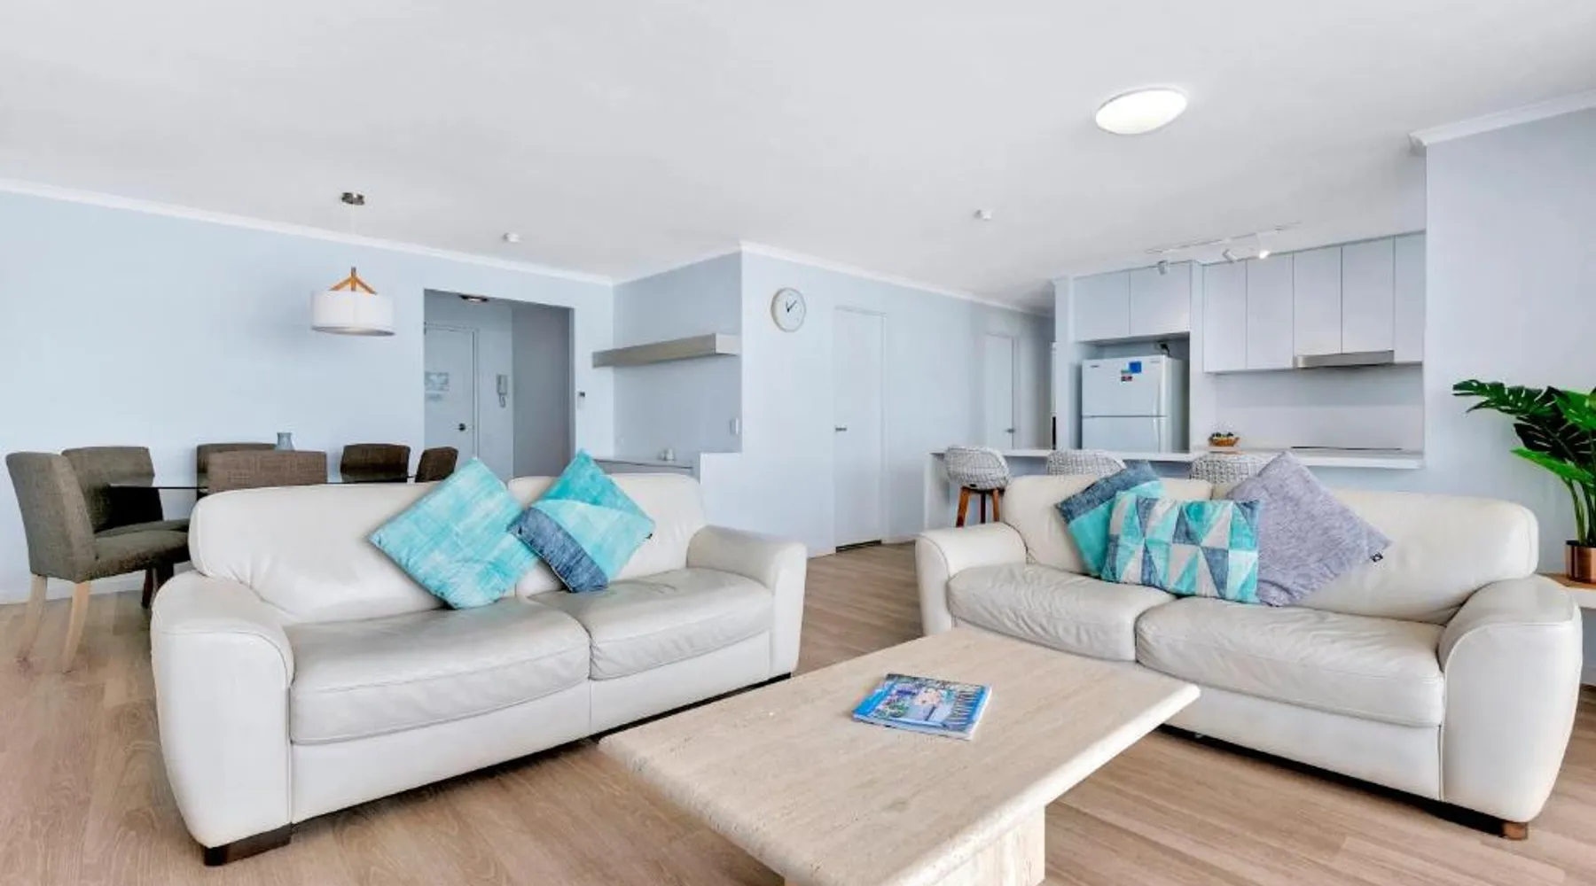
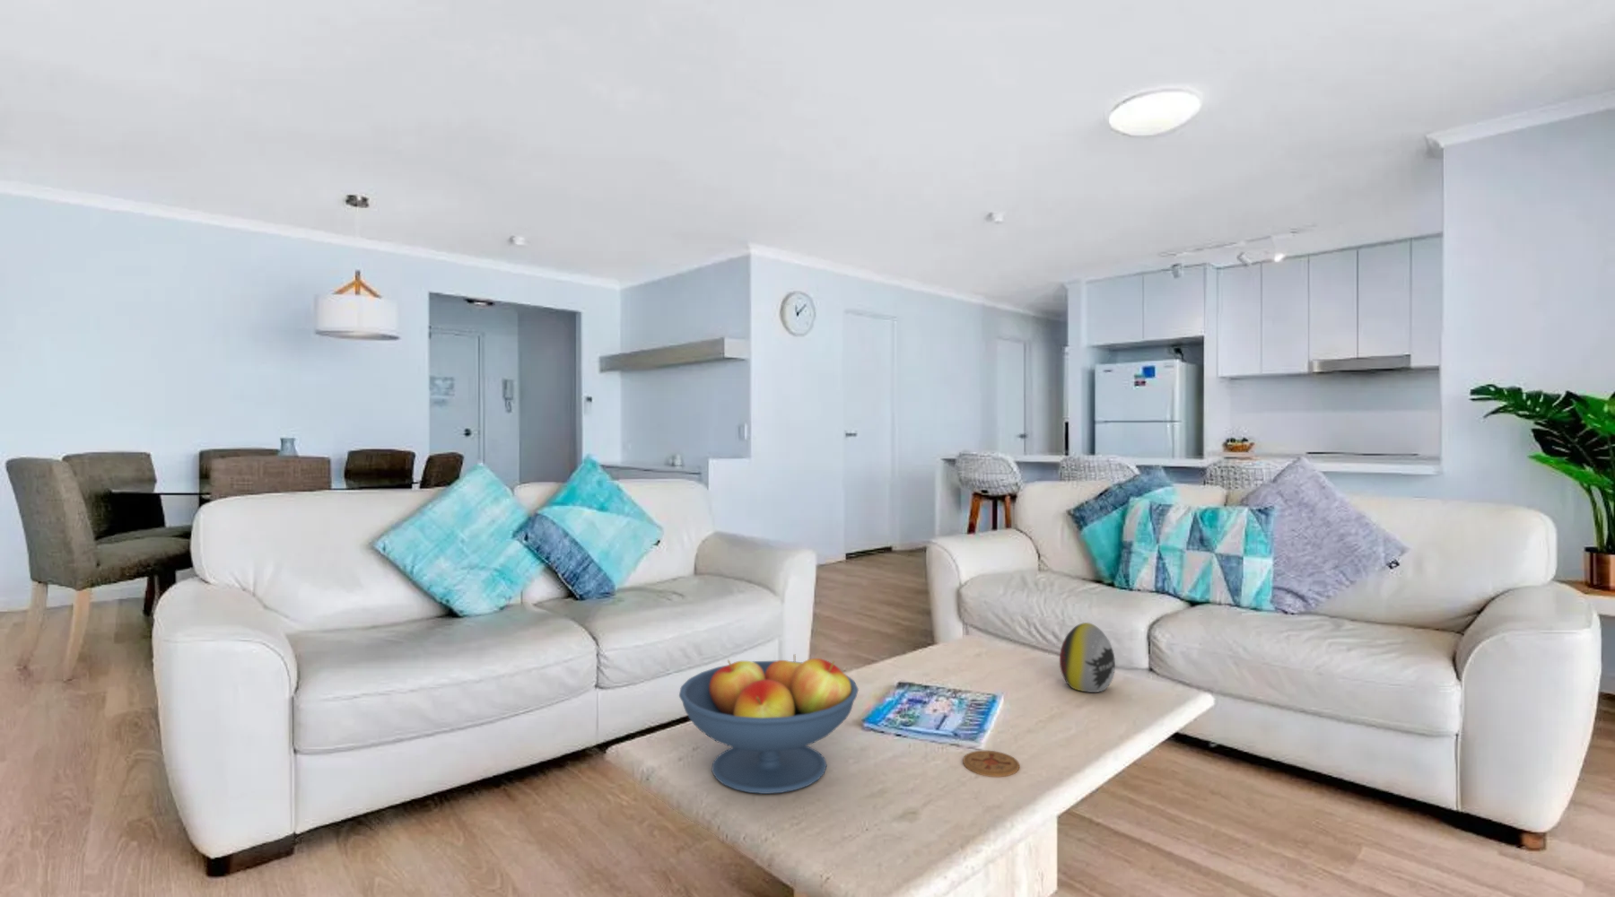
+ decorative egg [1058,622,1116,694]
+ coaster [962,750,1020,778]
+ fruit bowl [678,653,859,794]
